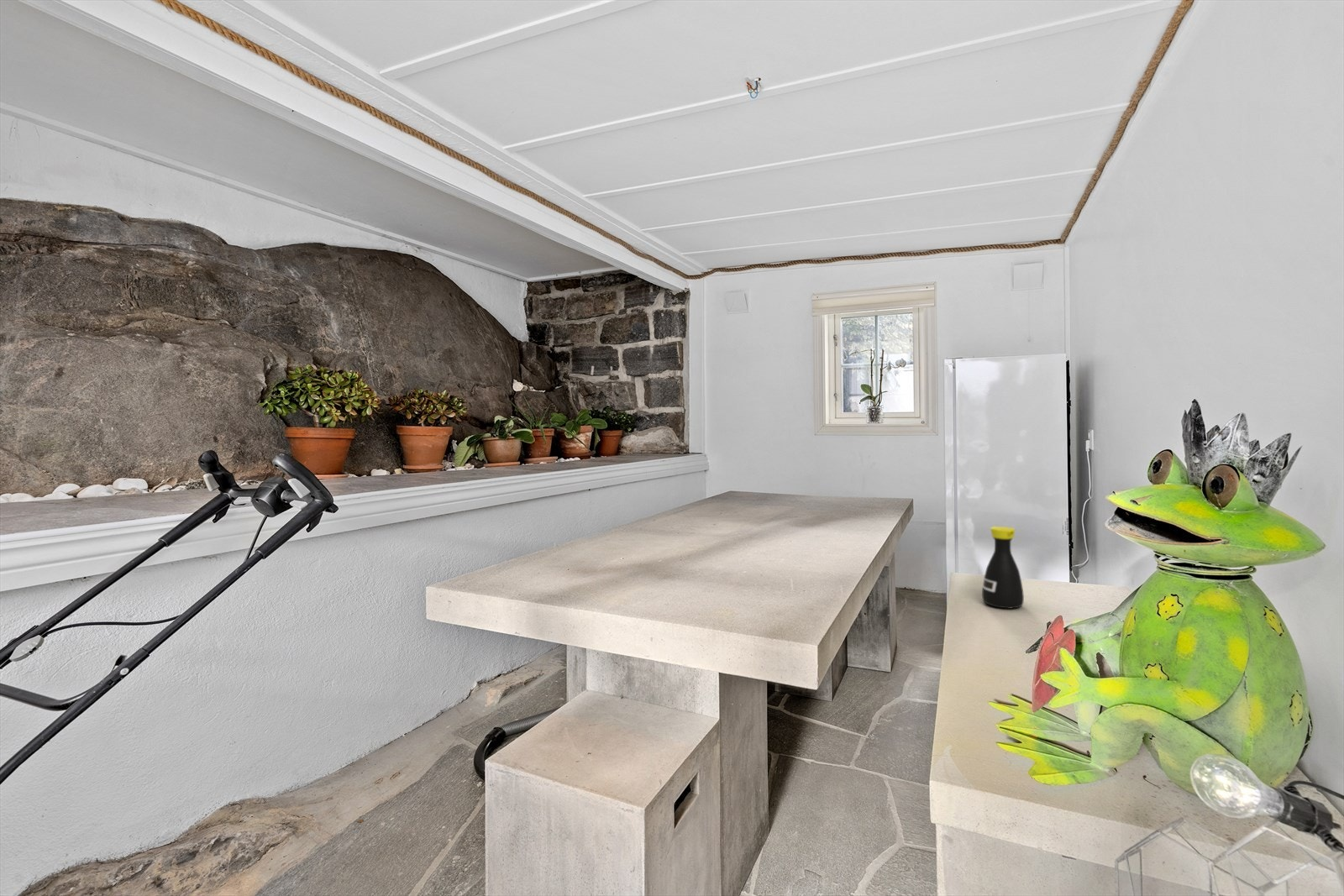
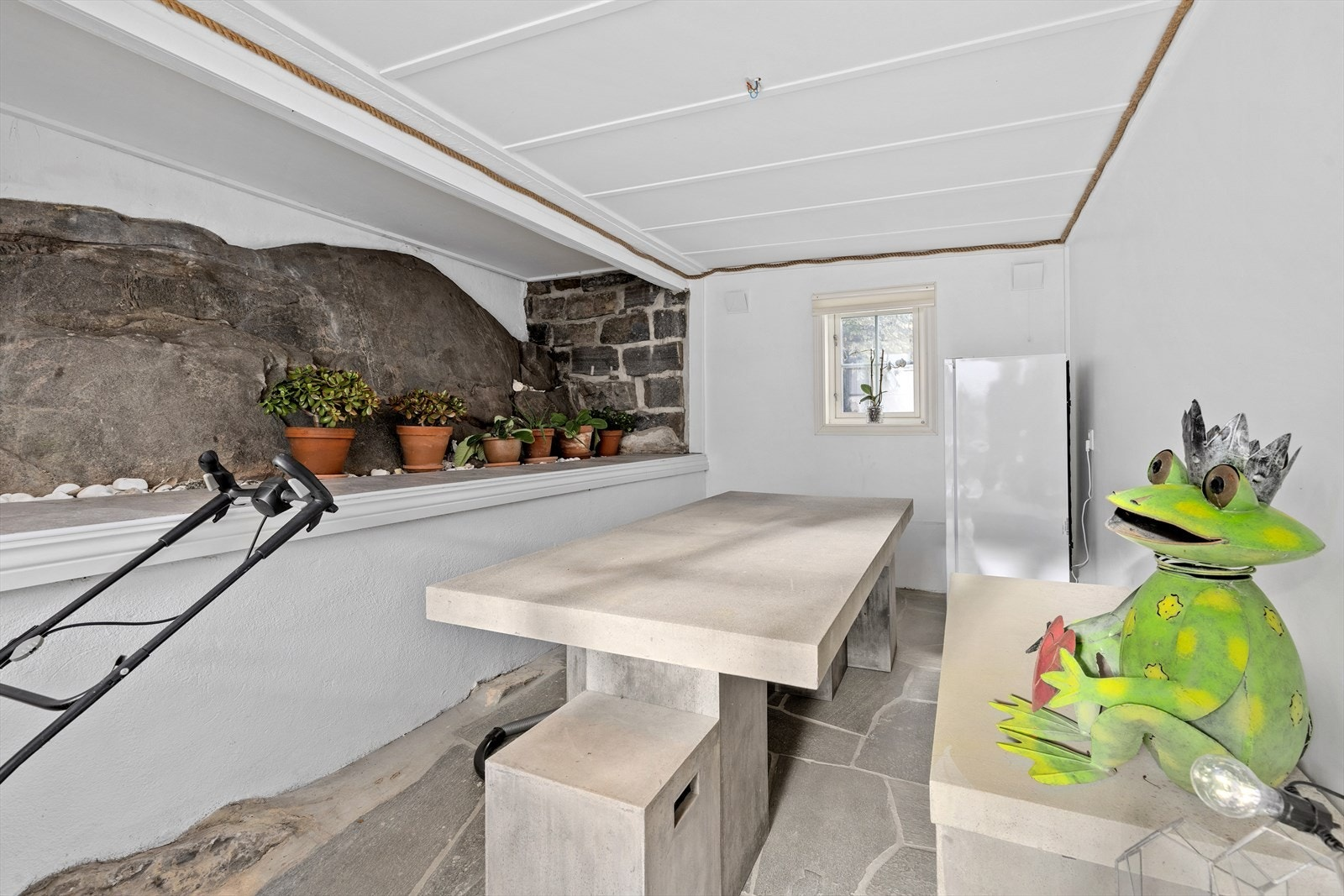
- bottle [981,525,1025,610]
